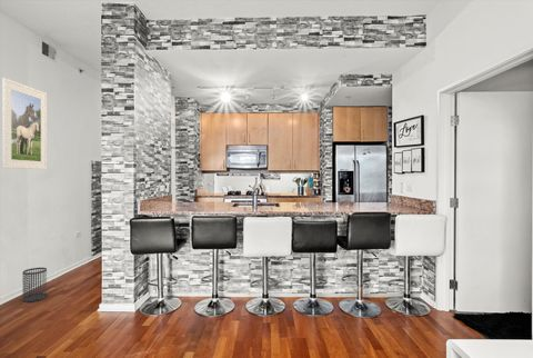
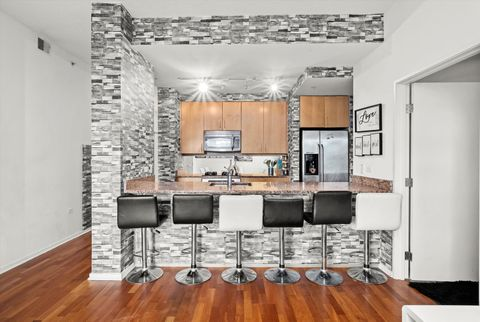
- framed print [1,77,48,170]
- wastebasket [21,267,48,302]
